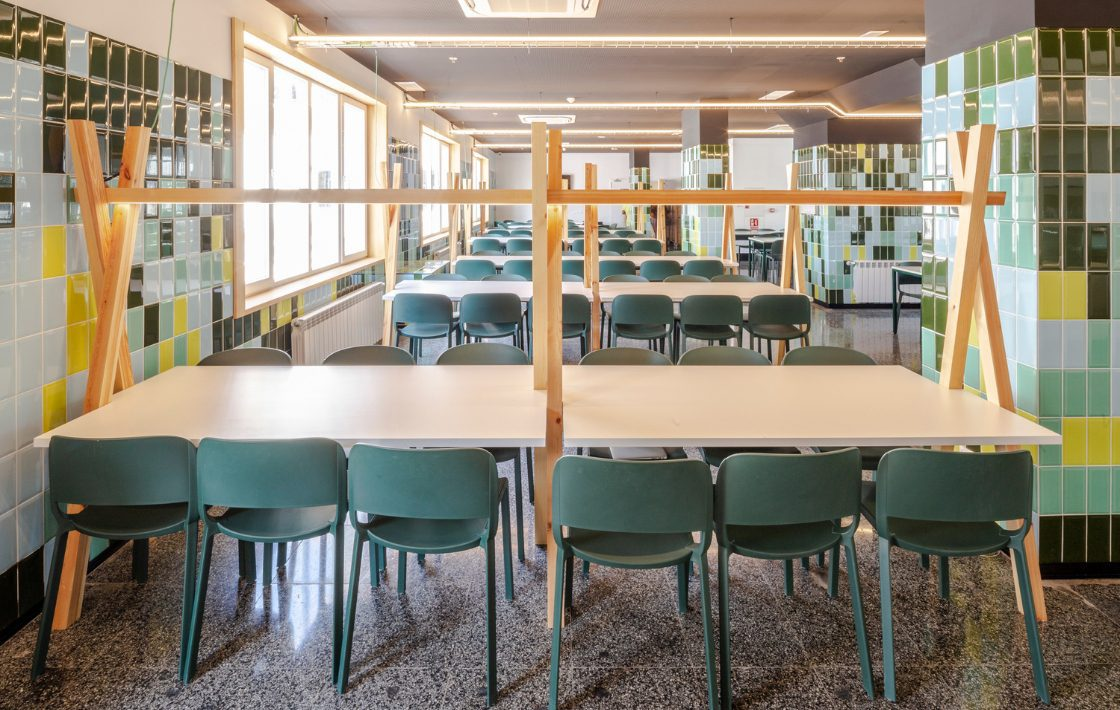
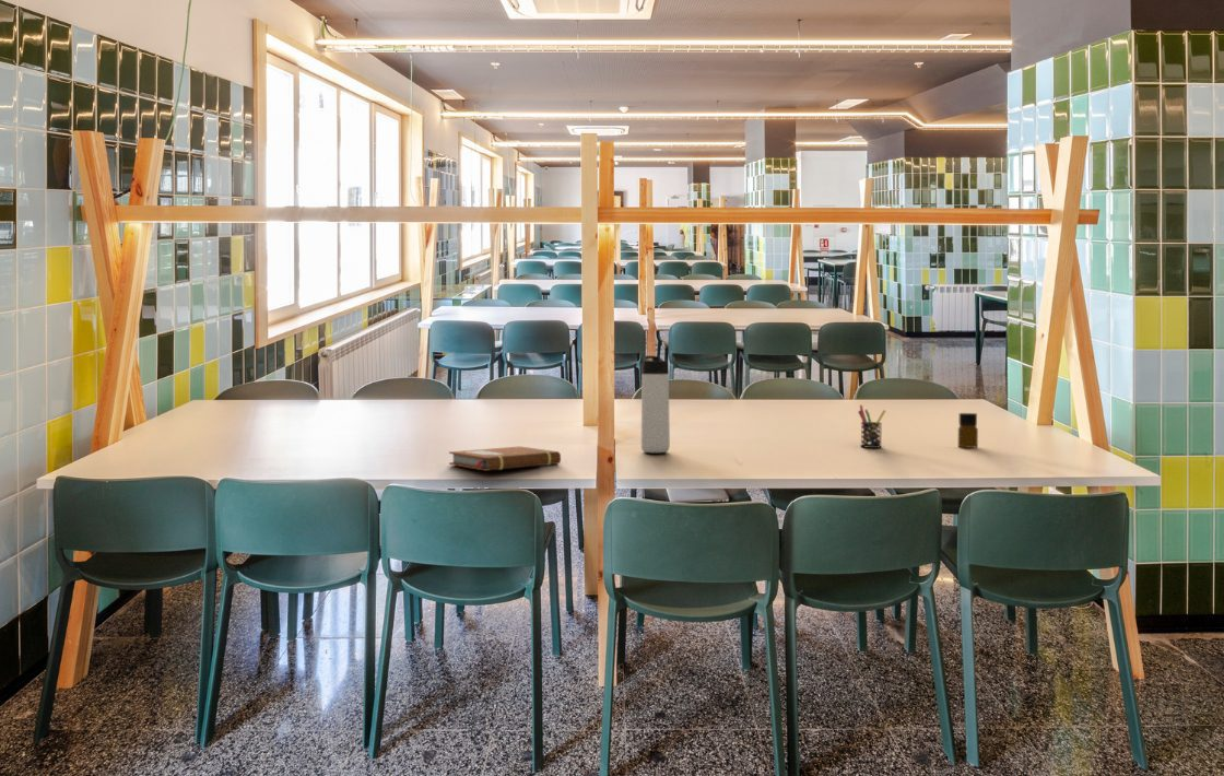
+ notebook [448,445,562,472]
+ bottle [957,412,979,449]
+ thermos bottle [640,354,671,454]
+ pen holder [857,404,886,449]
